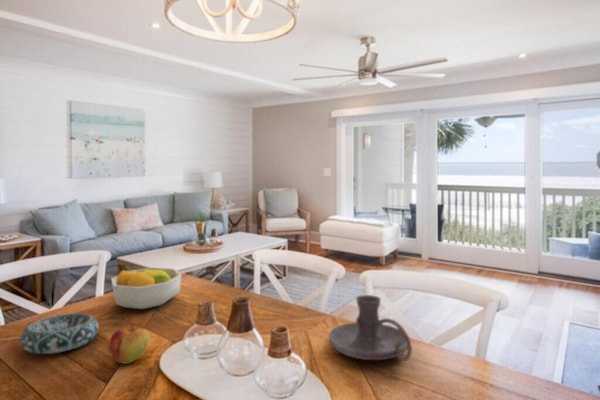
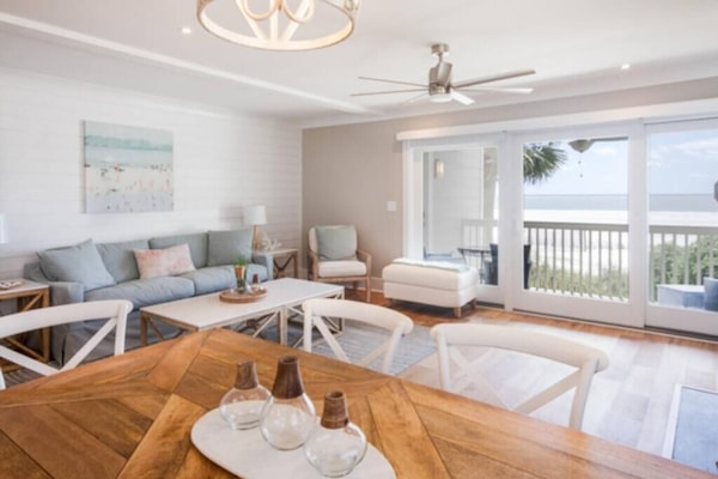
- decorative bowl [19,312,100,355]
- fruit bowl [110,266,182,310]
- apple [109,325,149,365]
- candle holder [328,294,413,362]
